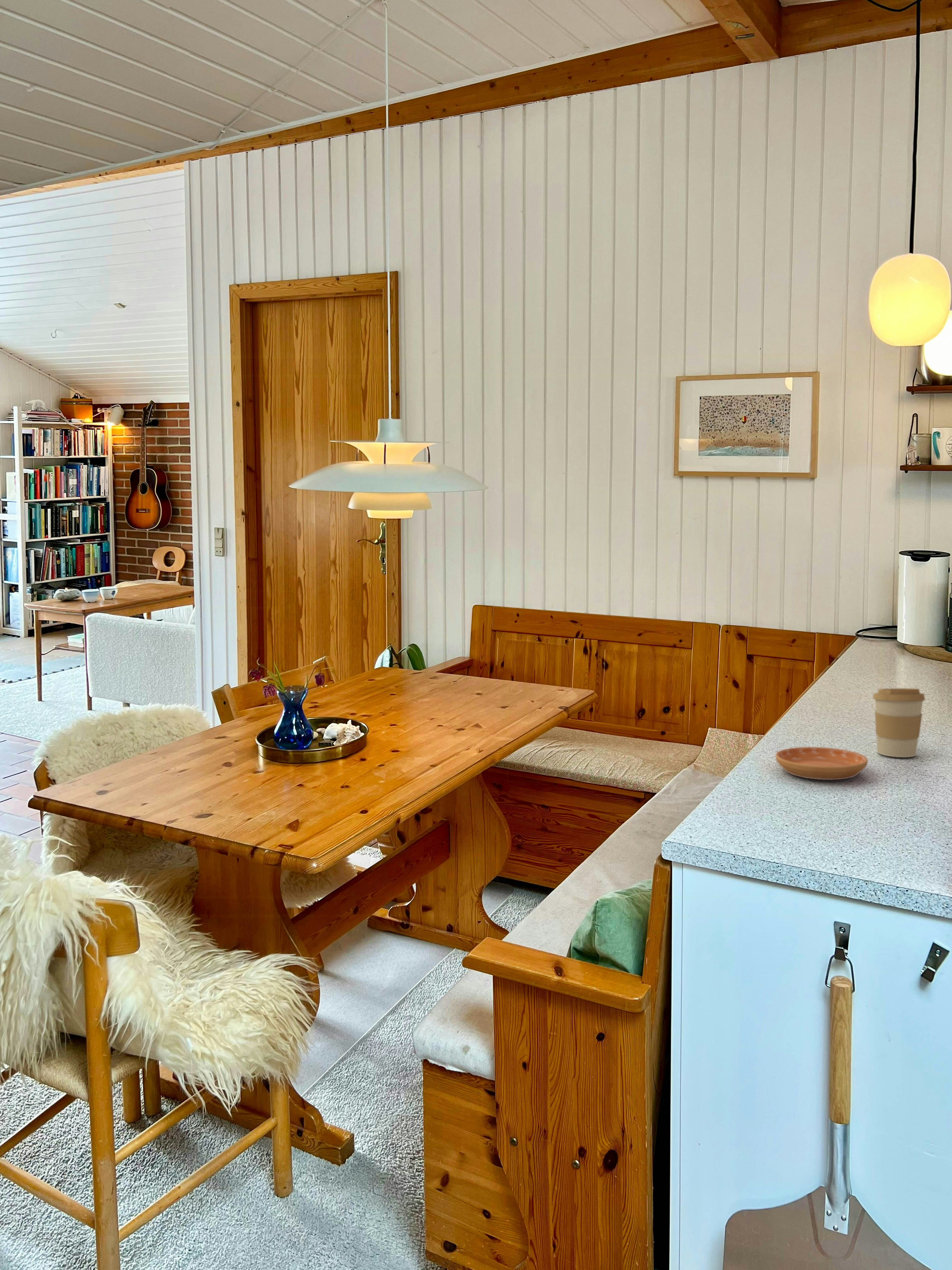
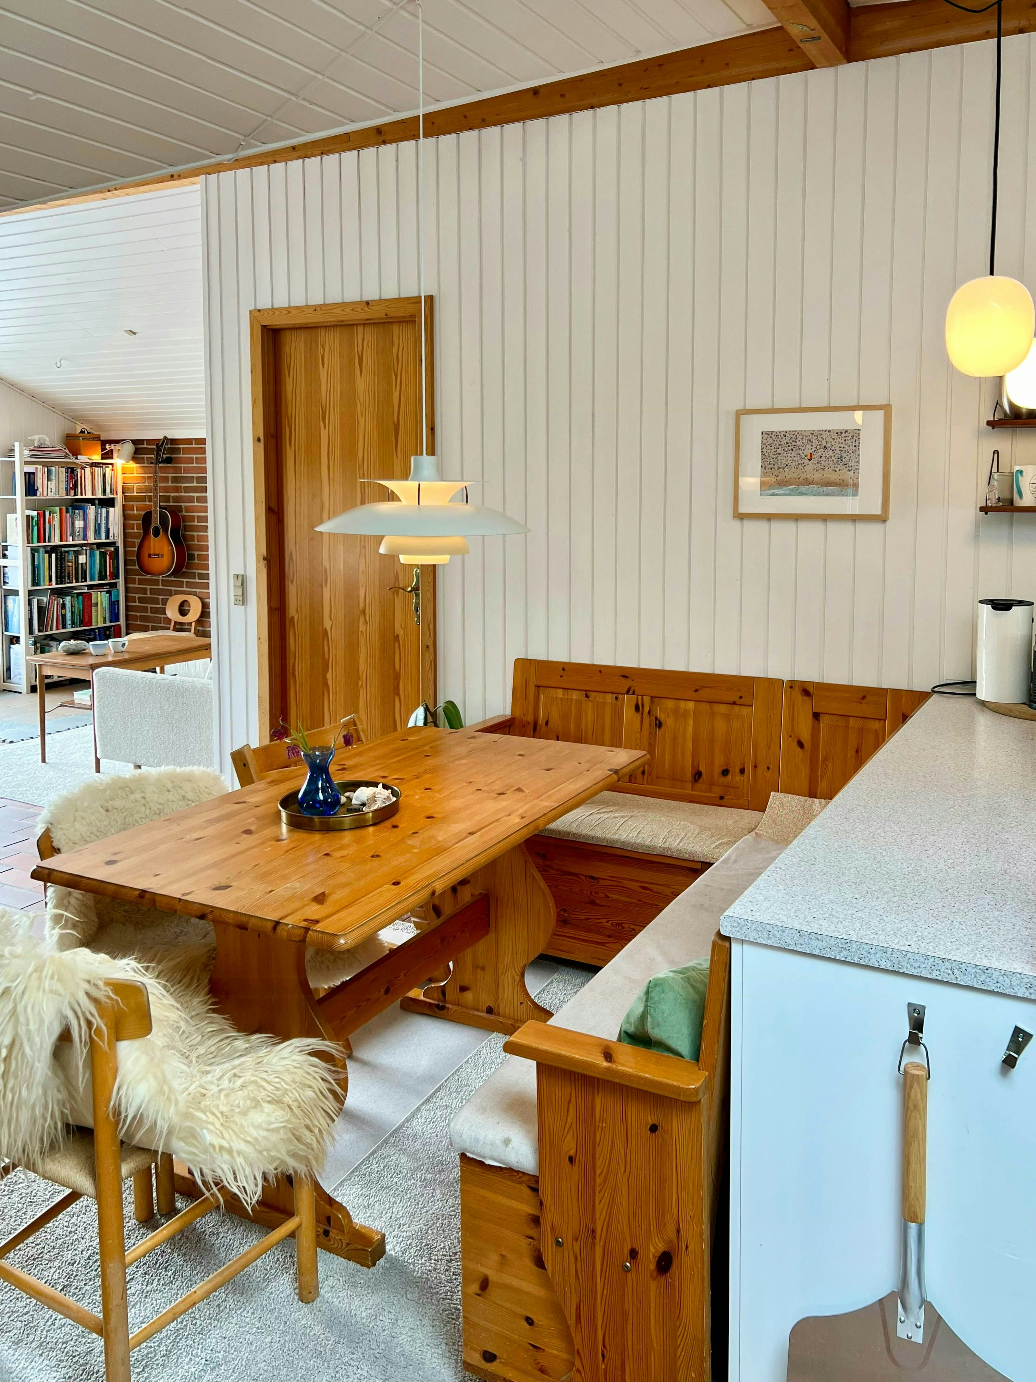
- coffee cup [872,688,926,758]
- saucer [775,747,868,780]
